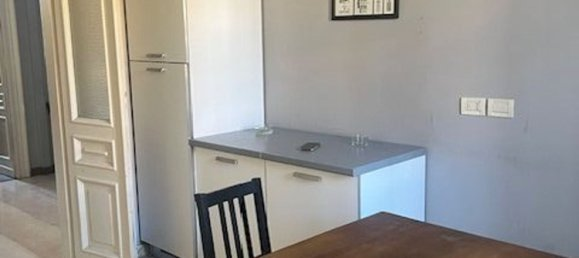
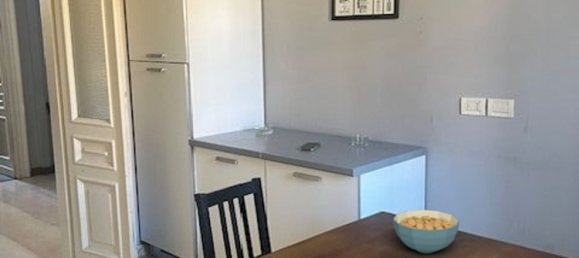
+ cereal bowl [392,209,460,254]
